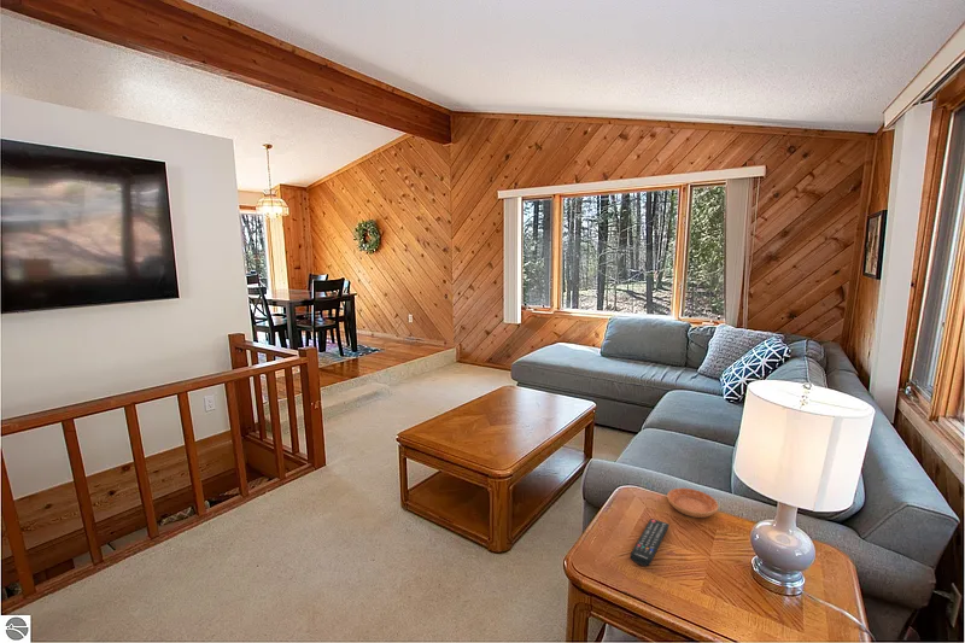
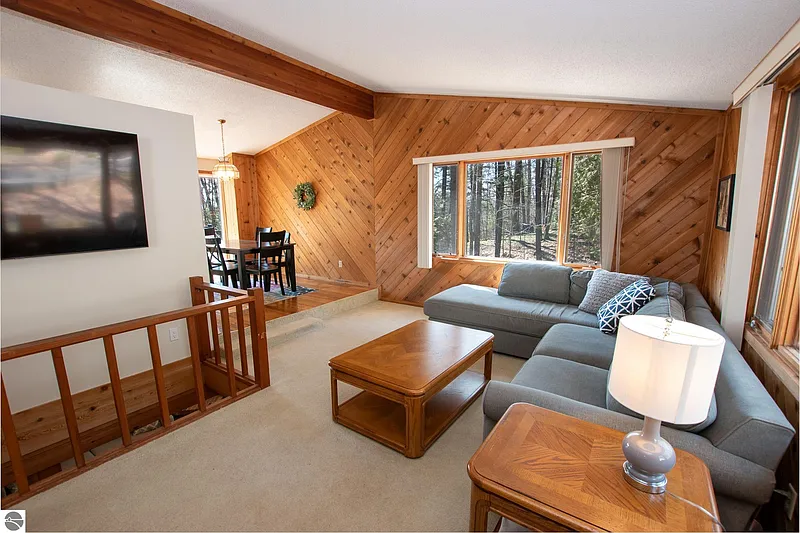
- saucer [666,487,720,519]
- remote control [628,518,671,567]
